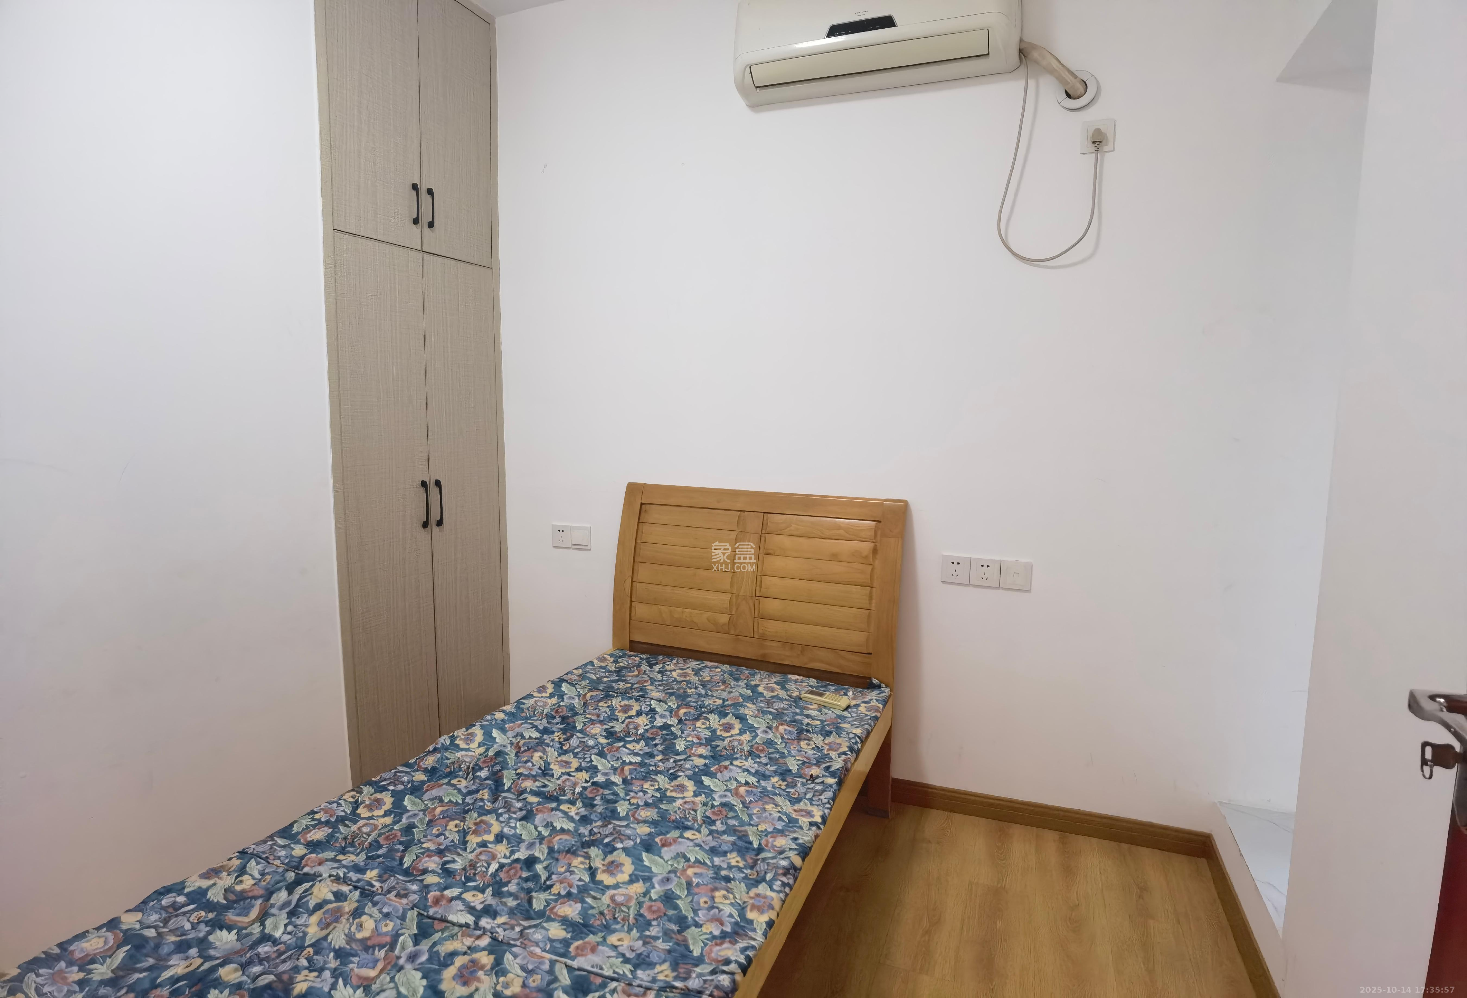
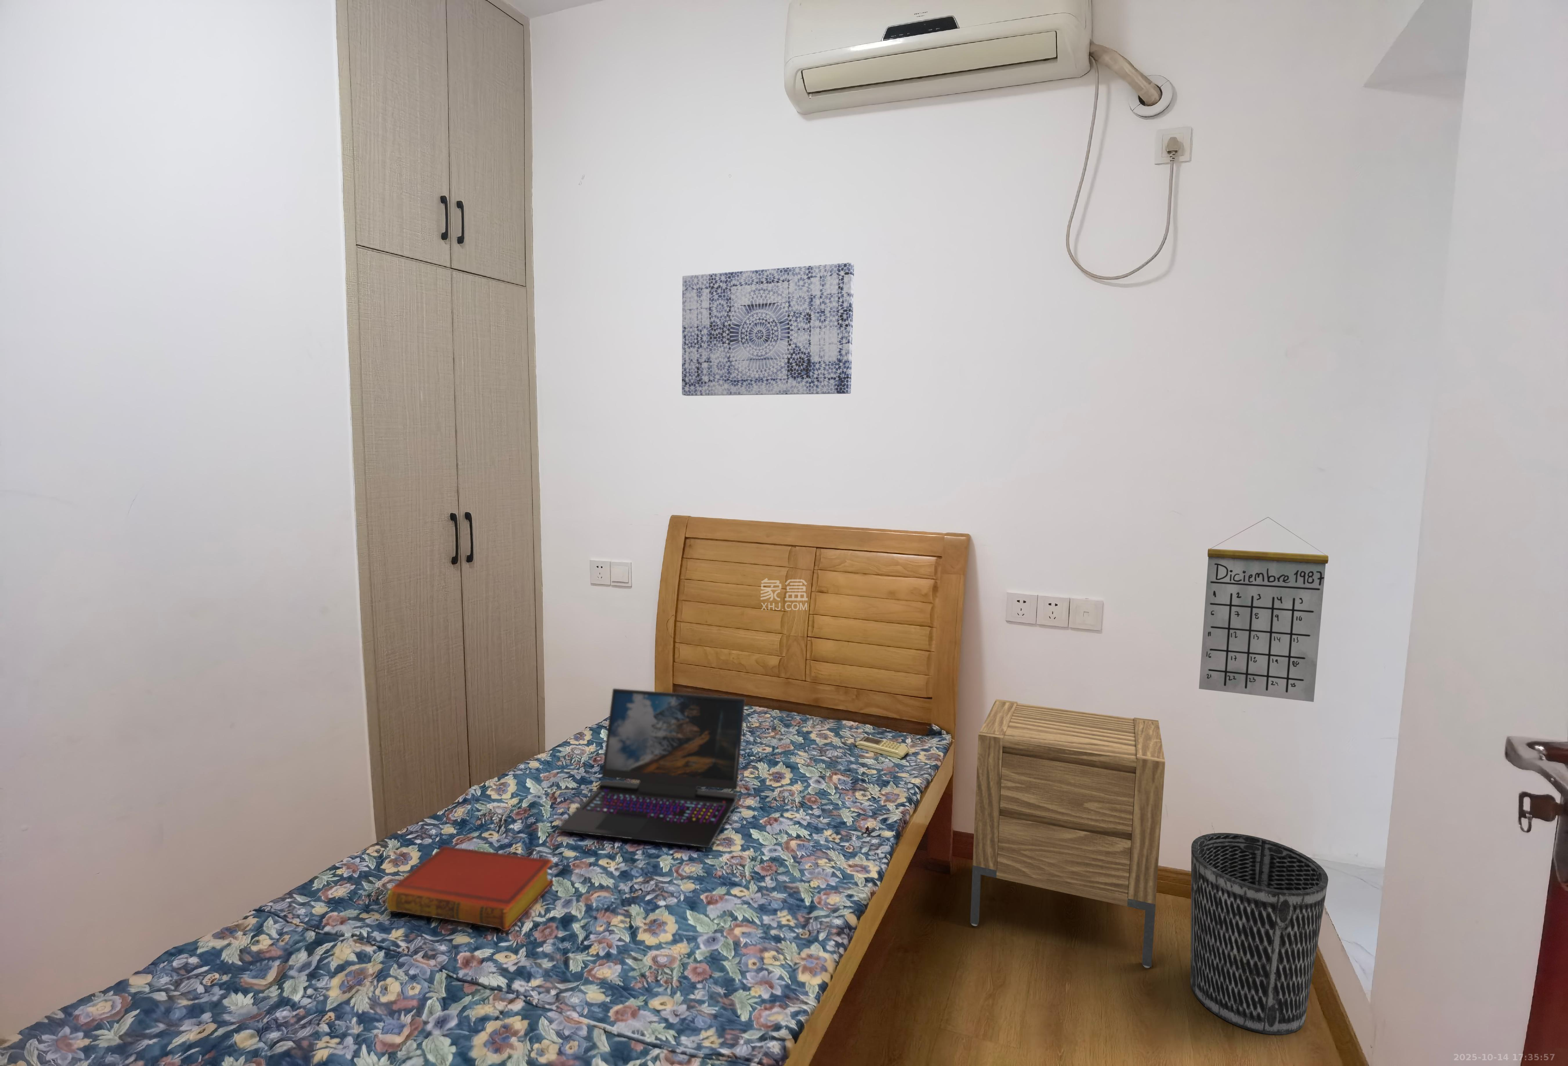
+ nightstand [969,698,1166,968]
+ wall art [681,263,855,396]
+ calendar [1199,516,1329,702]
+ laptop [557,688,745,848]
+ book [386,845,555,932]
+ wastebasket [1191,833,1329,1035]
